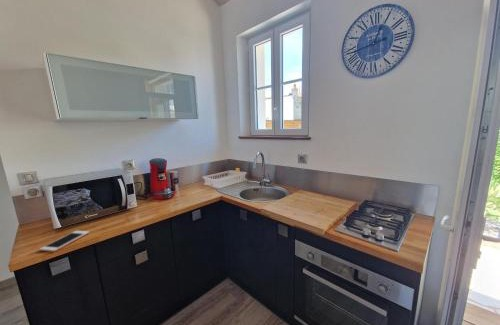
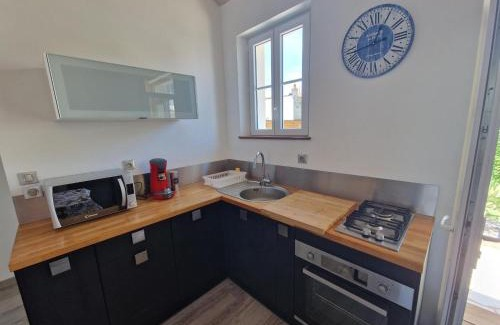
- cell phone [39,230,90,253]
